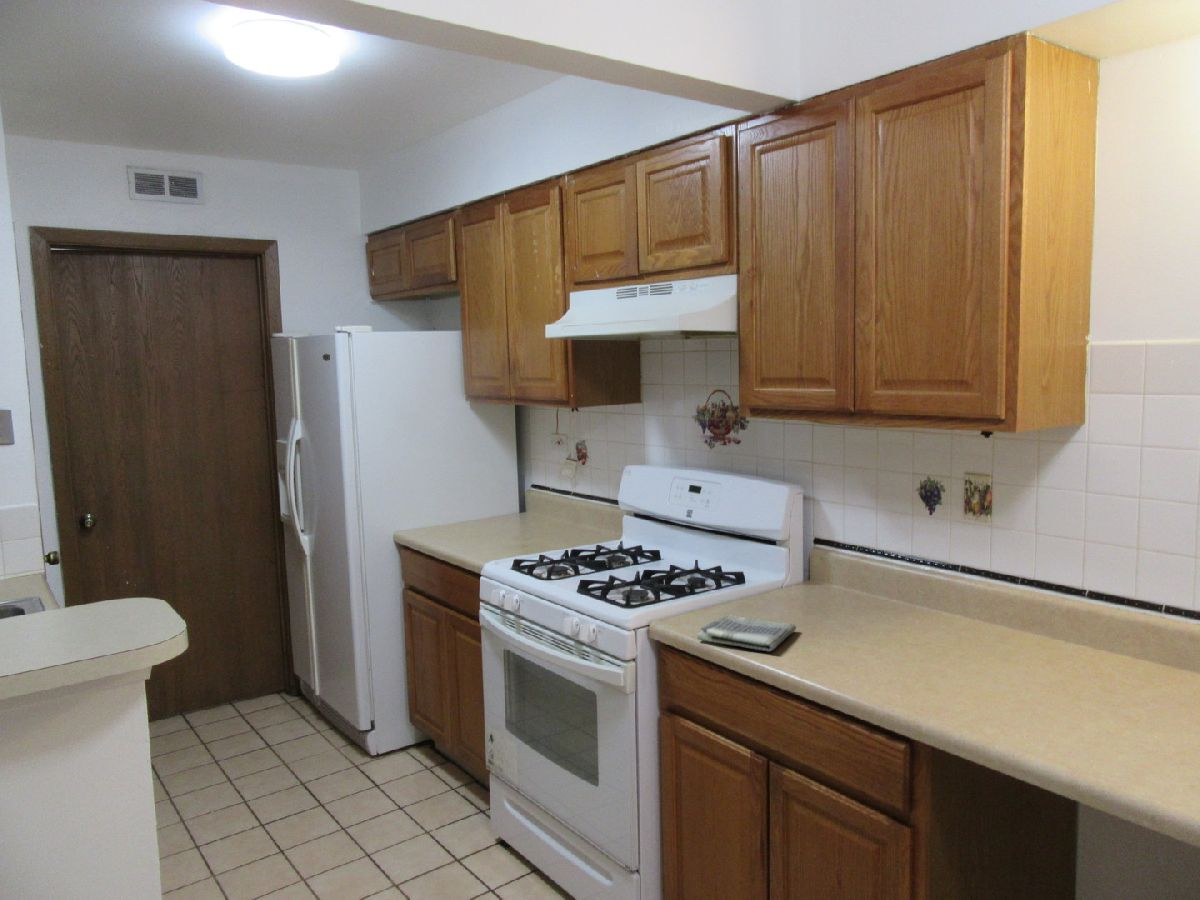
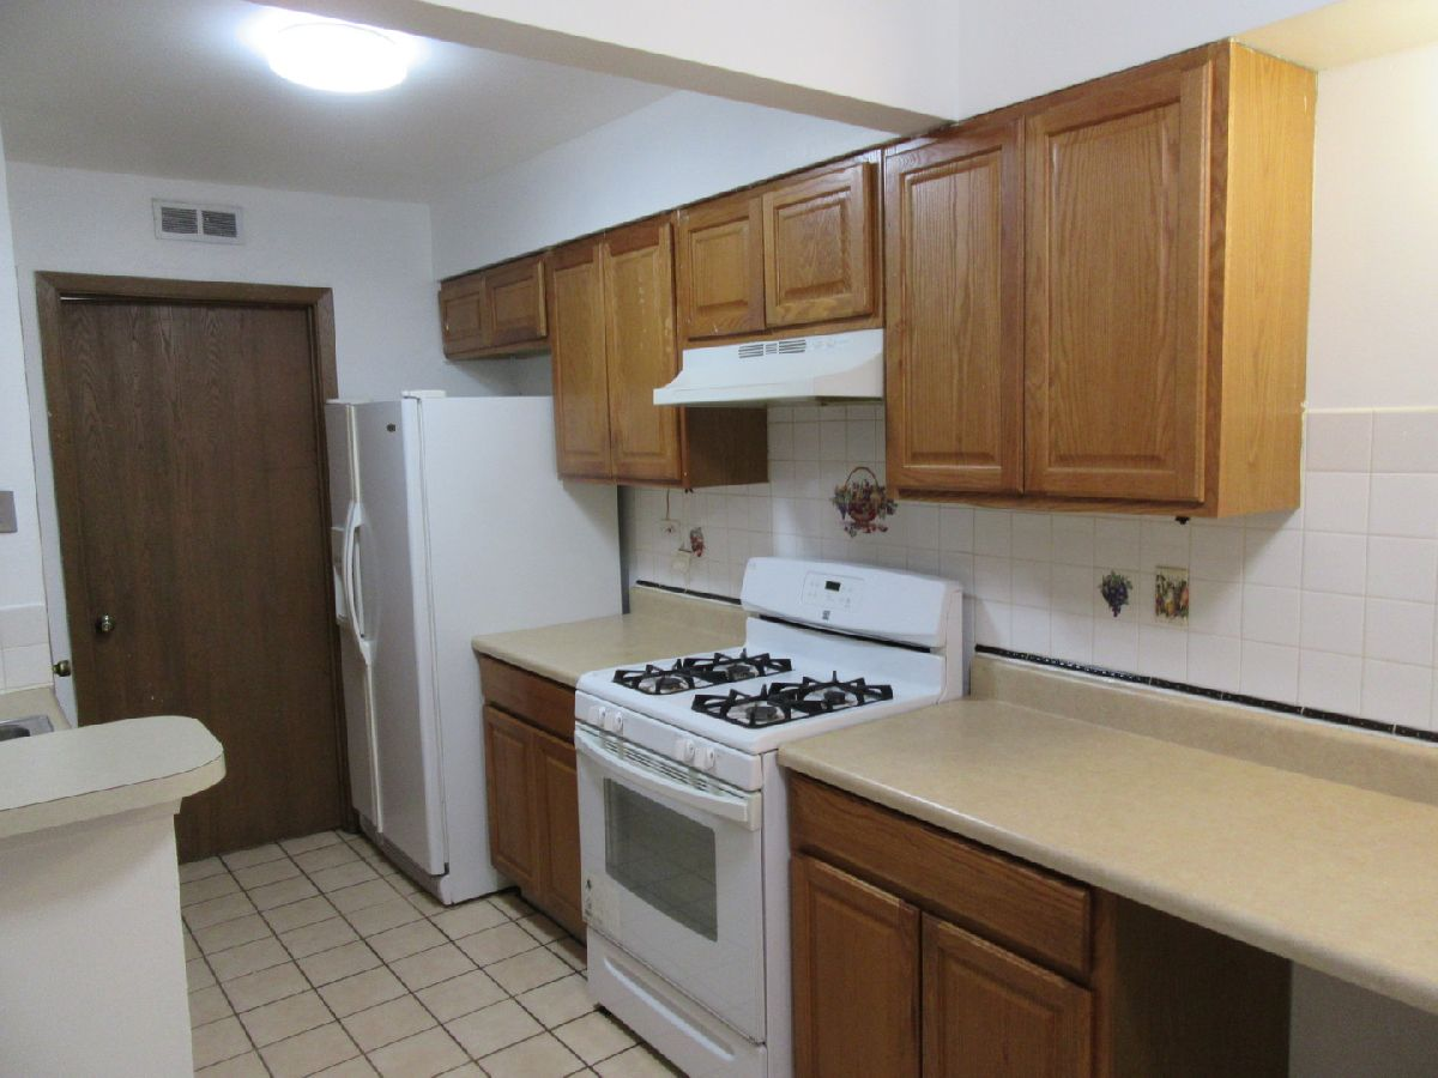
- dish towel [696,613,797,652]
